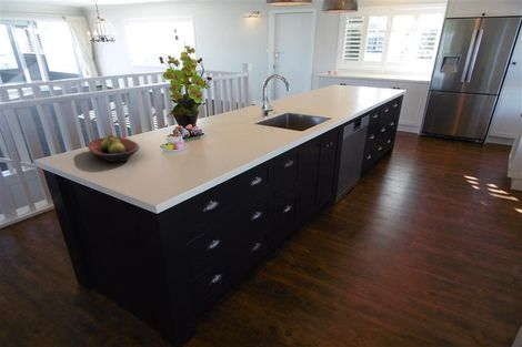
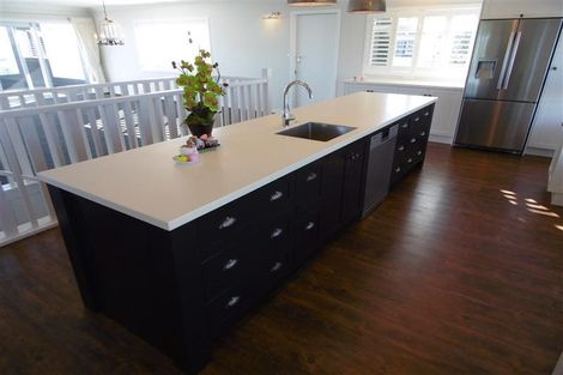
- fruit bowl [87,133,141,163]
